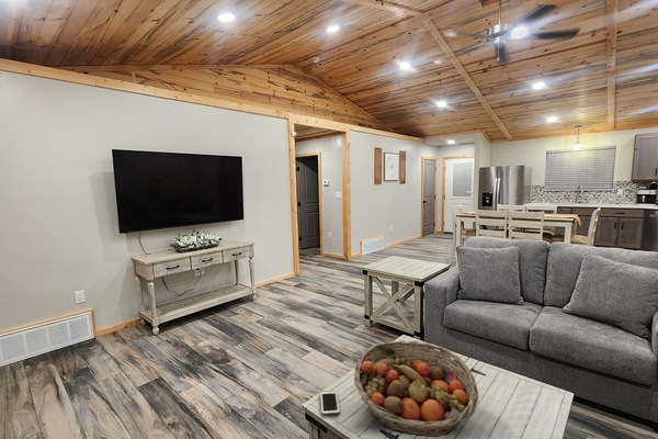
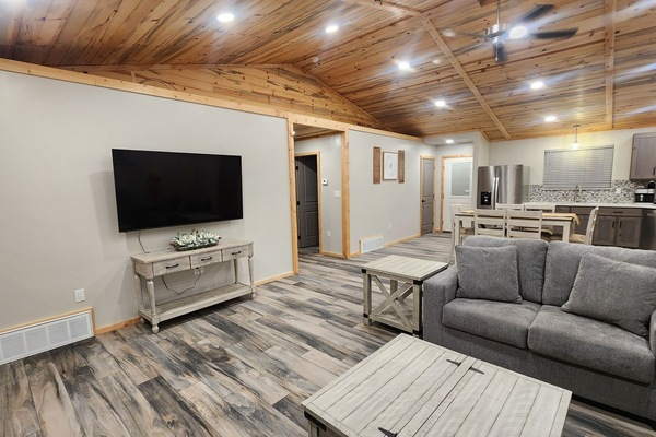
- cell phone [319,390,341,416]
- fruit basket [353,339,479,438]
